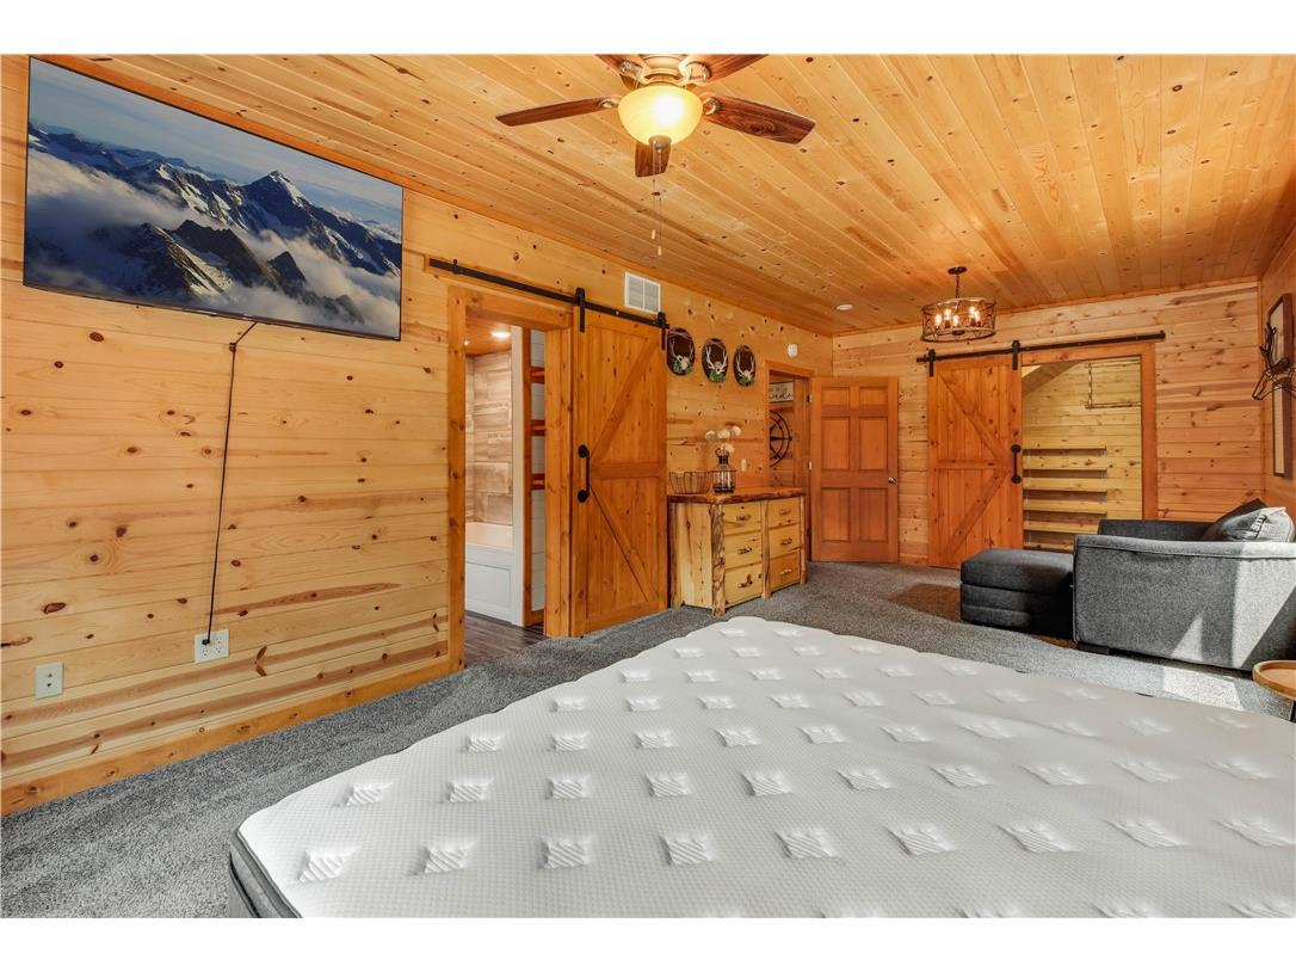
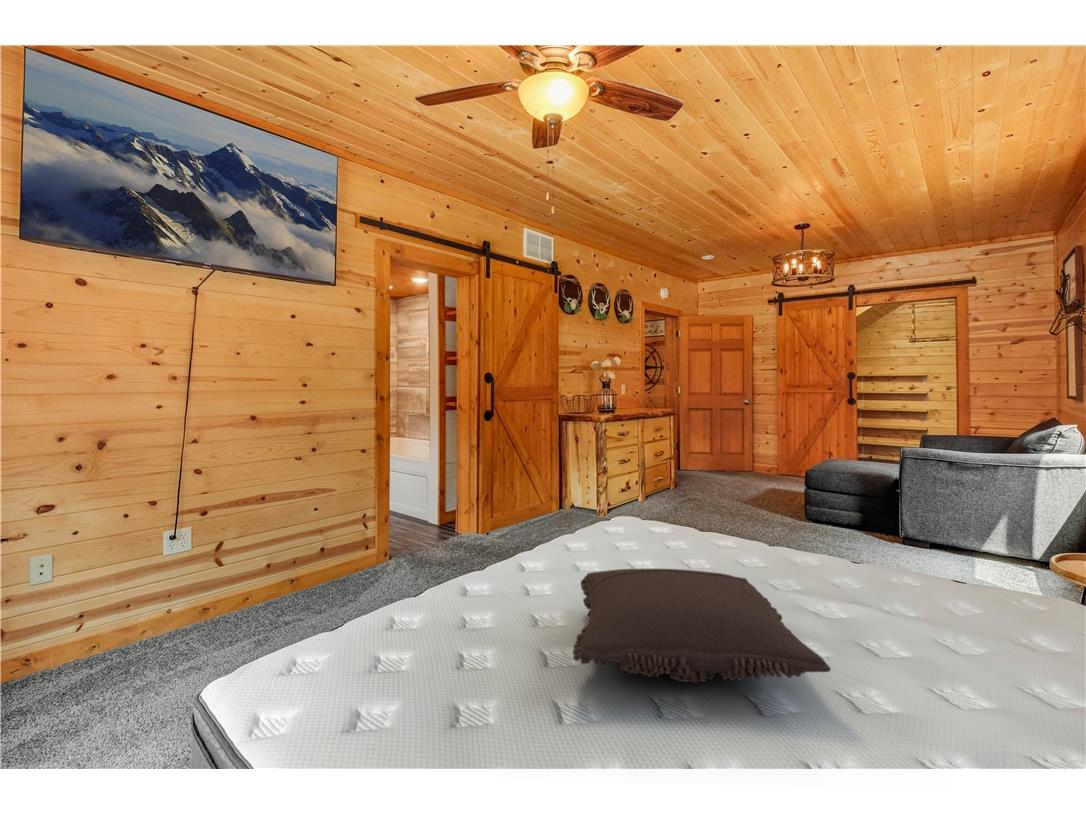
+ pillow [572,568,832,684]
